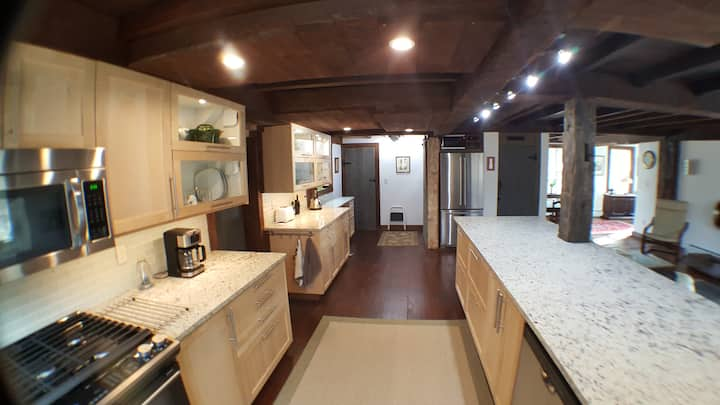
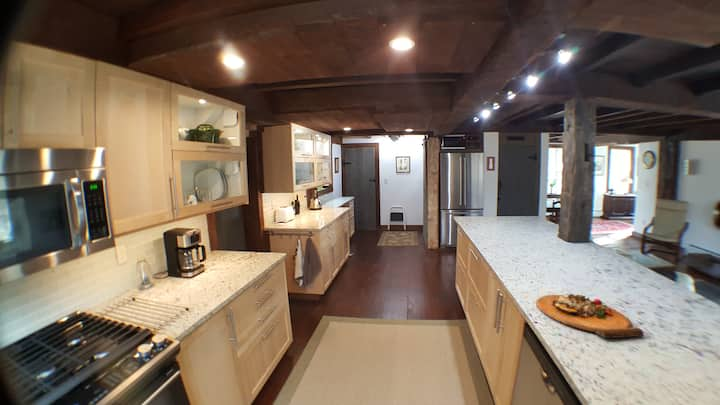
+ cutting board [535,293,645,339]
